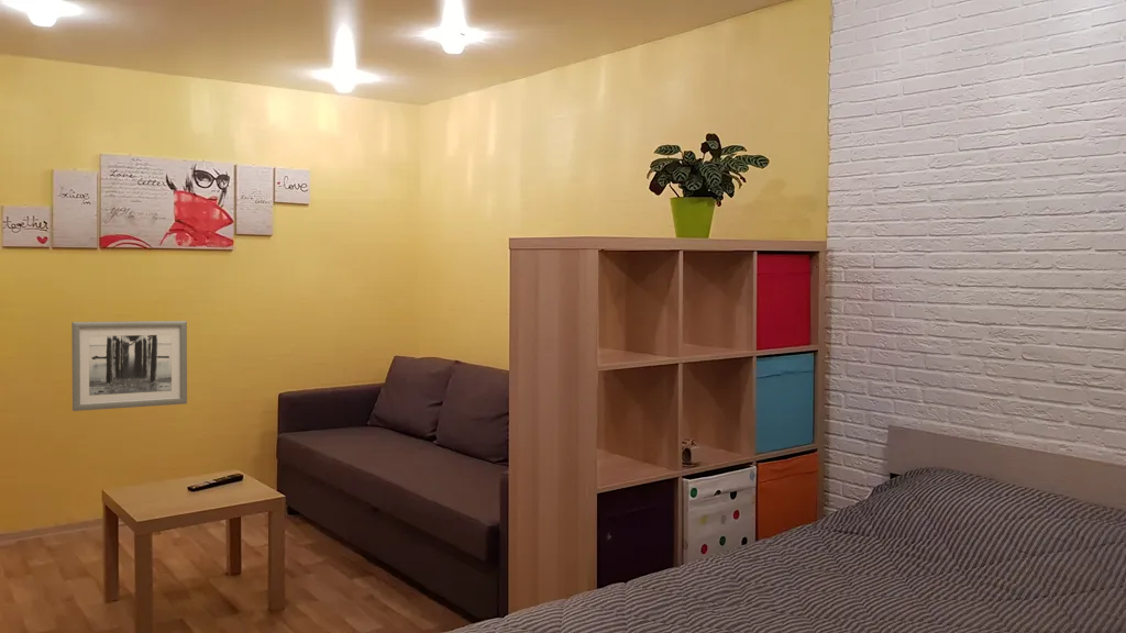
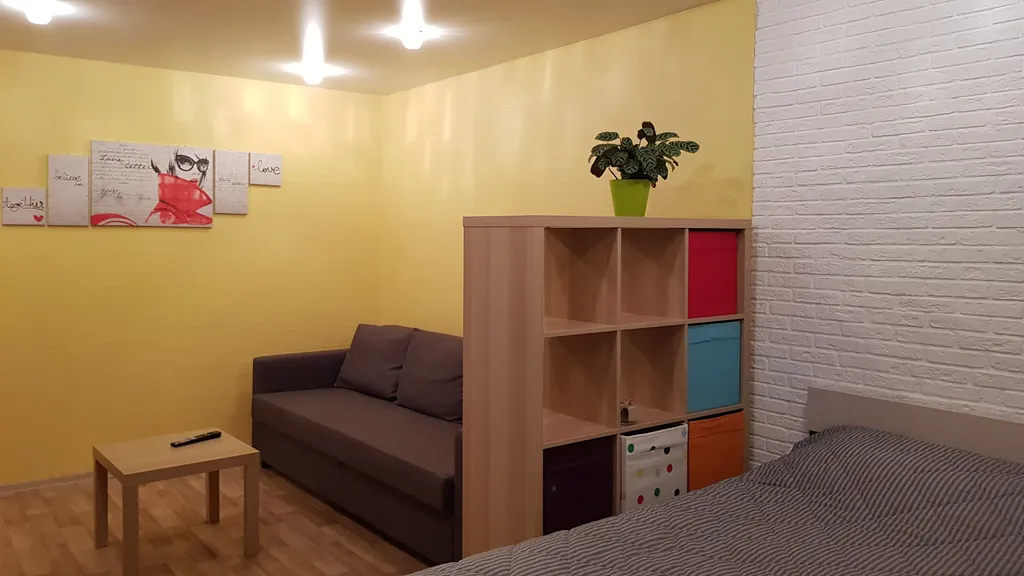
- wall art [70,320,188,412]
